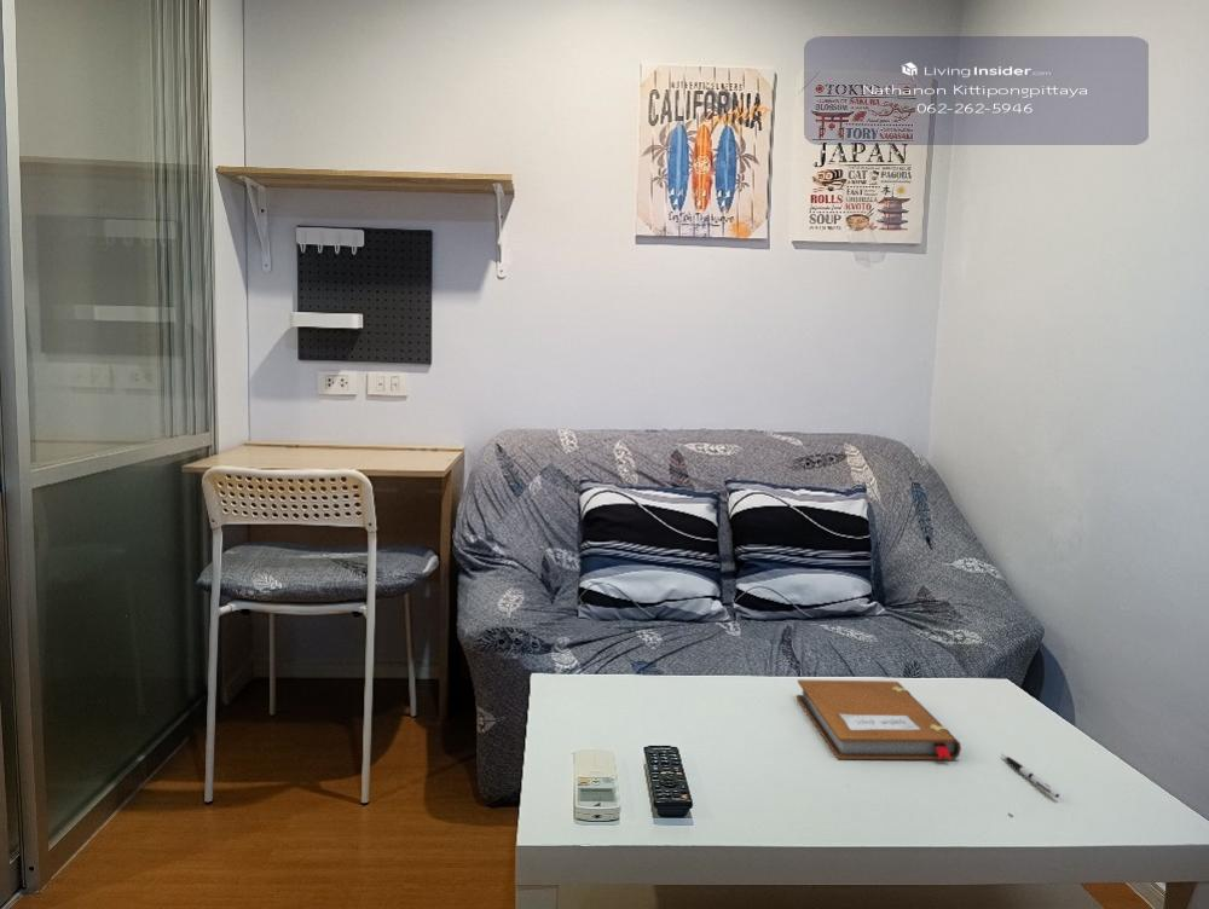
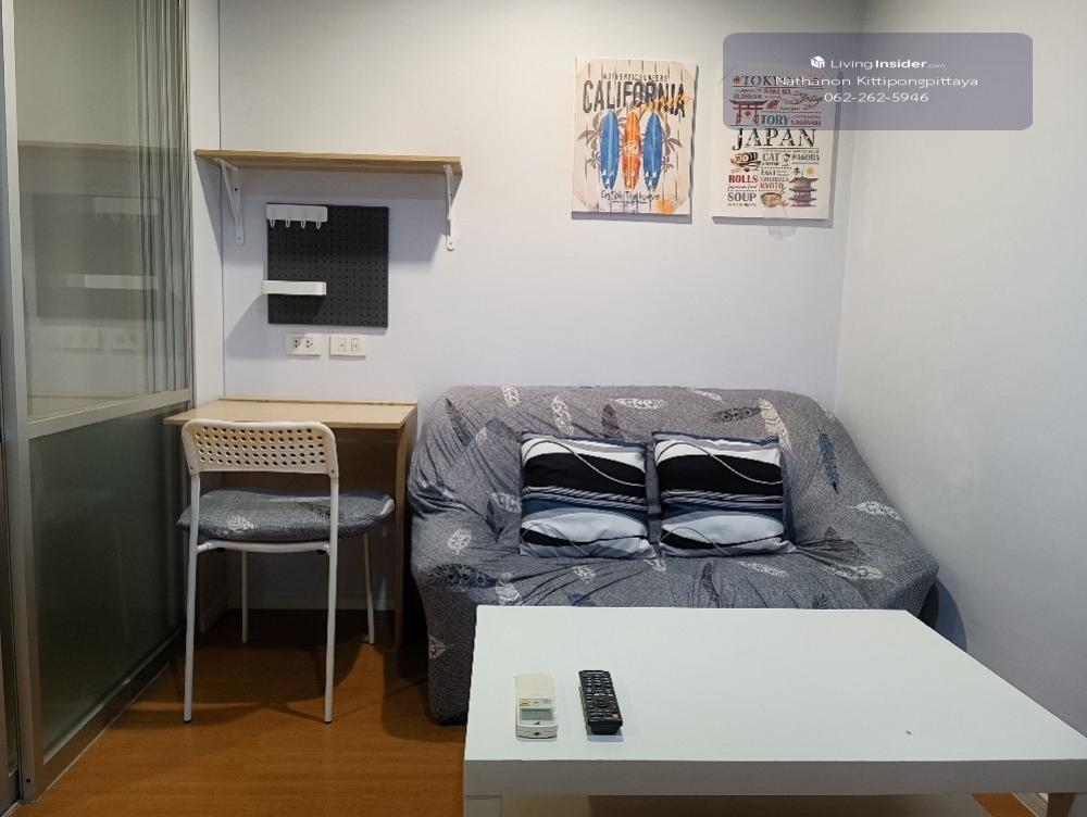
- pen [1000,753,1060,799]
- notebook [796,678,962,760]
